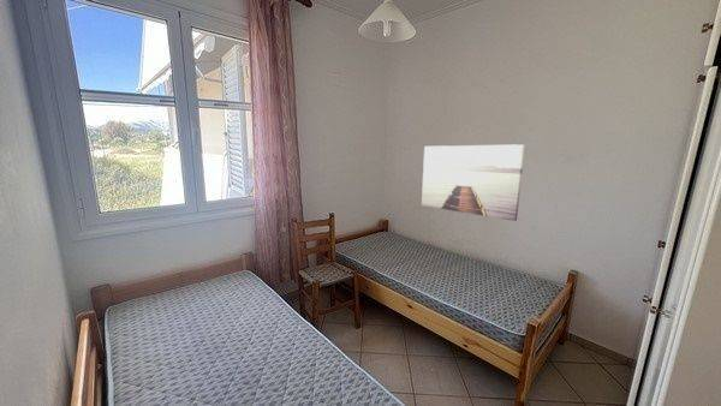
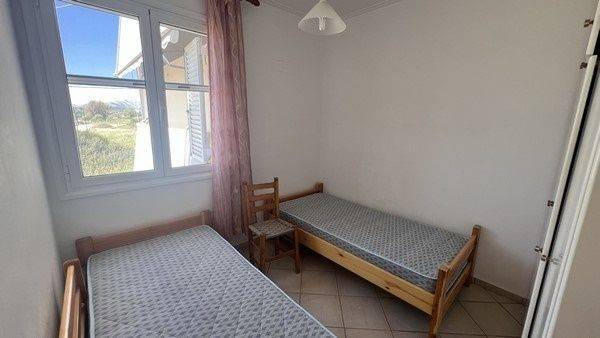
- wall art [421,143,526,222]
